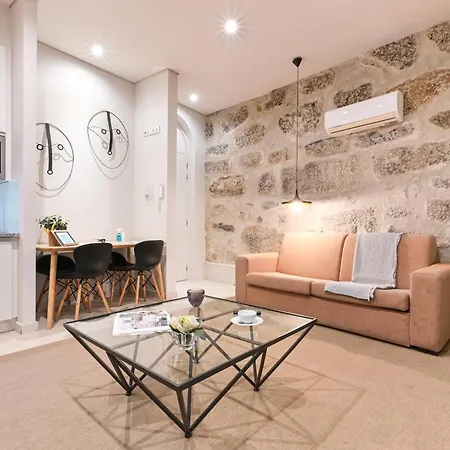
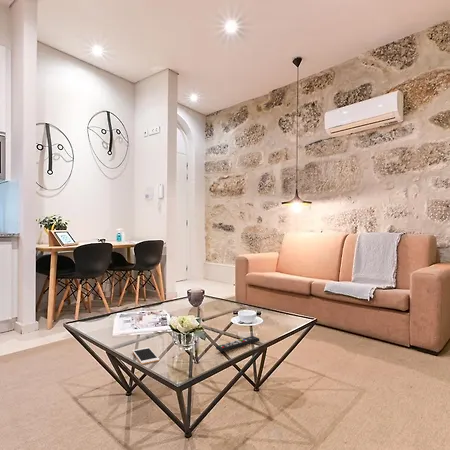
+ remote control [215,335,260,353]
+ cell phone [131,346,160,365]
